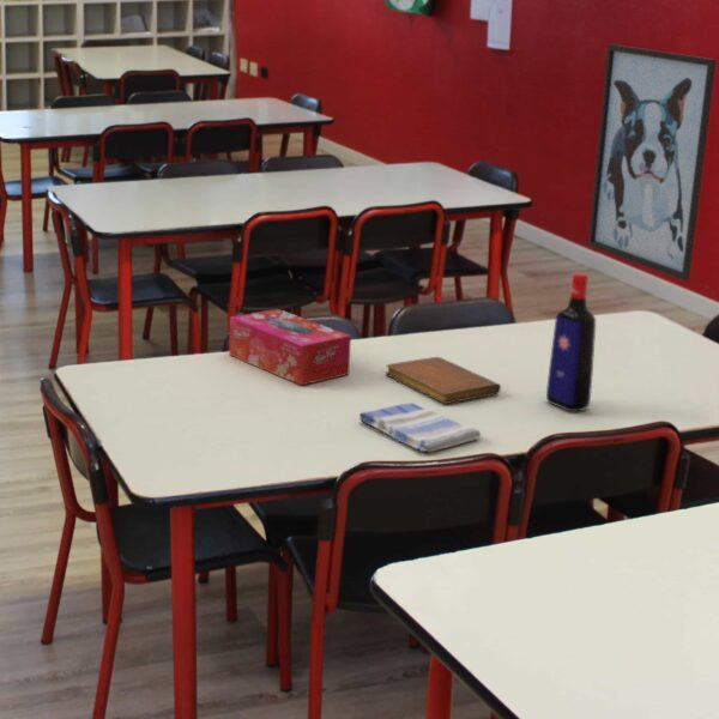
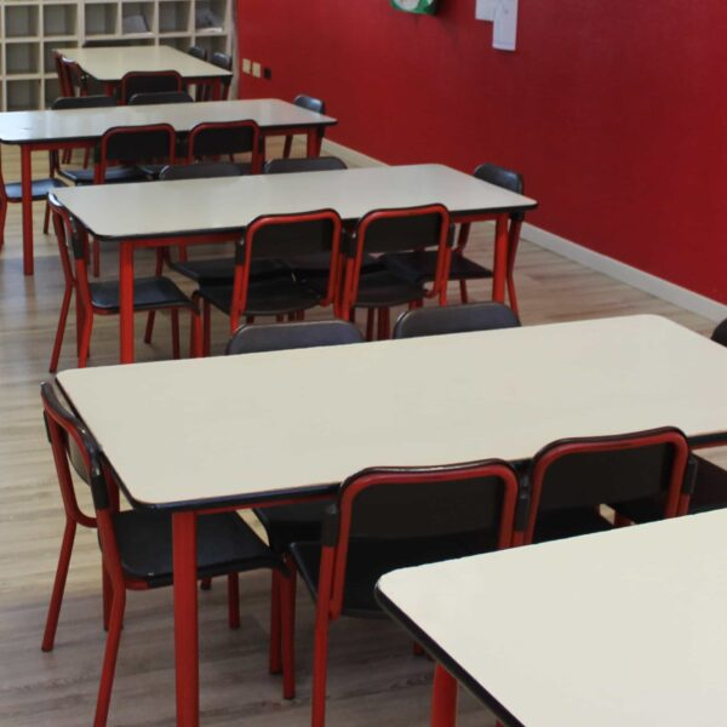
- wall art [587,43,718,283]
- liquor bottle [545,271,597,412]
- tissue box [228,308,352,387]
- dish towel [358,401,482,453]
- notebook [385,356,502,405]
